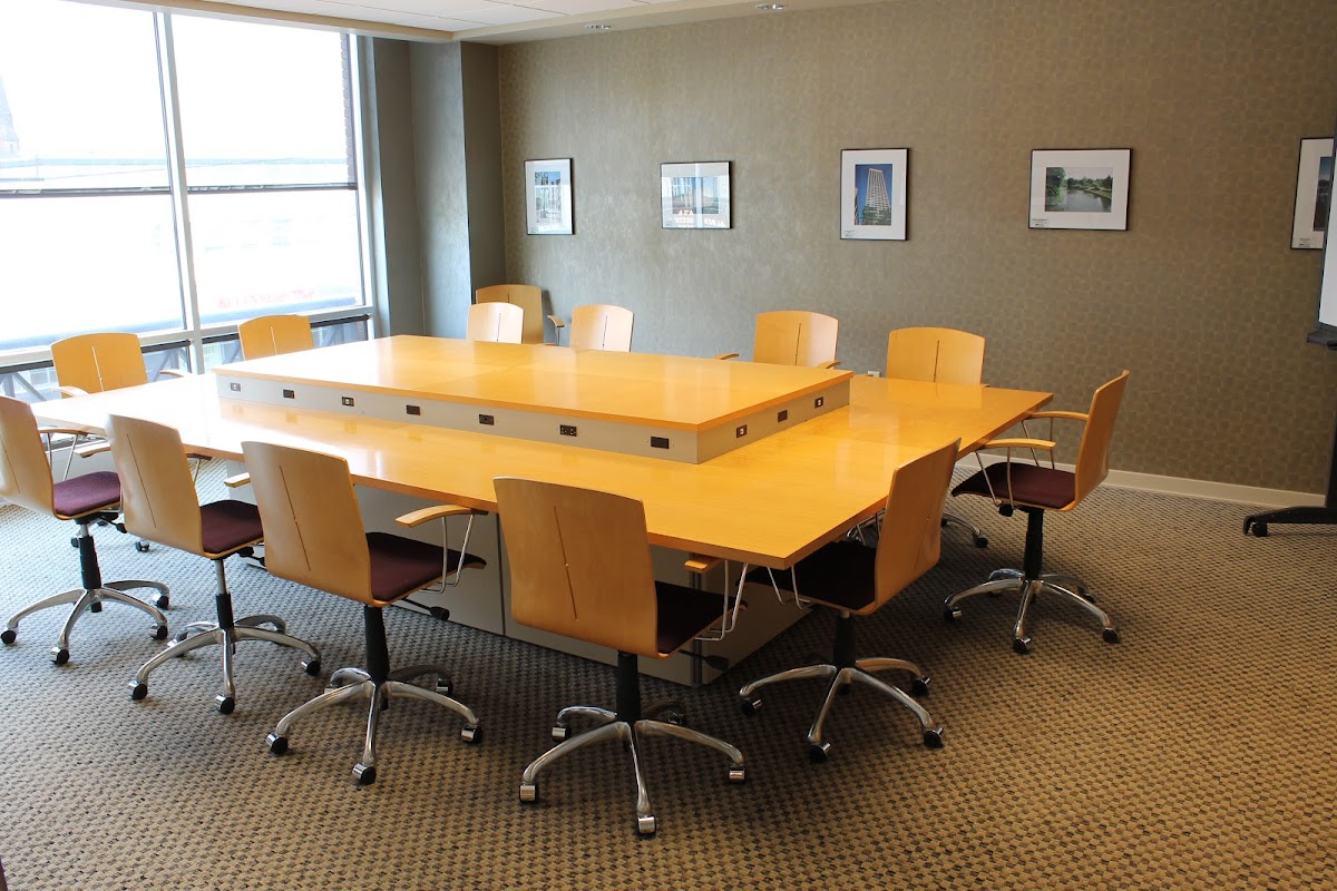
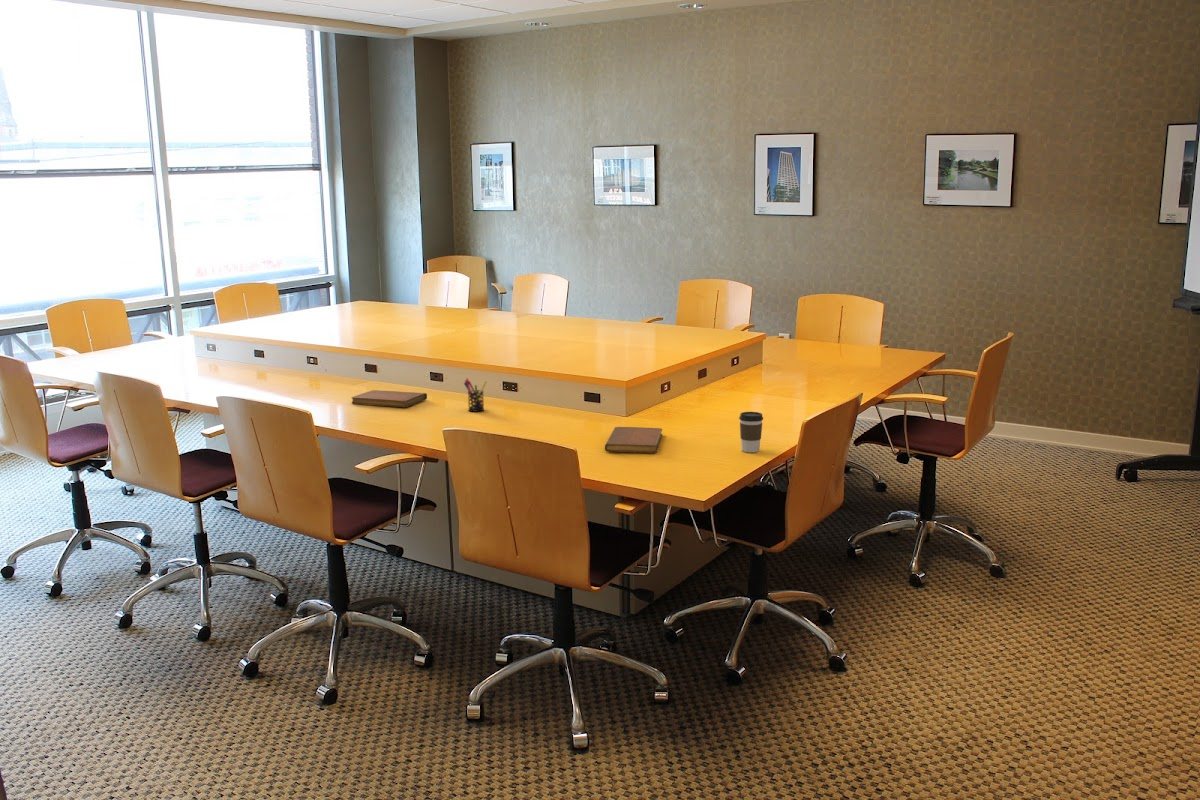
+ notebook [350,389,428,408]
+ coffee cup [738,411,764,454]
+ pen holder [463,377,487,413]
+ notebook [604,426,663,454]
